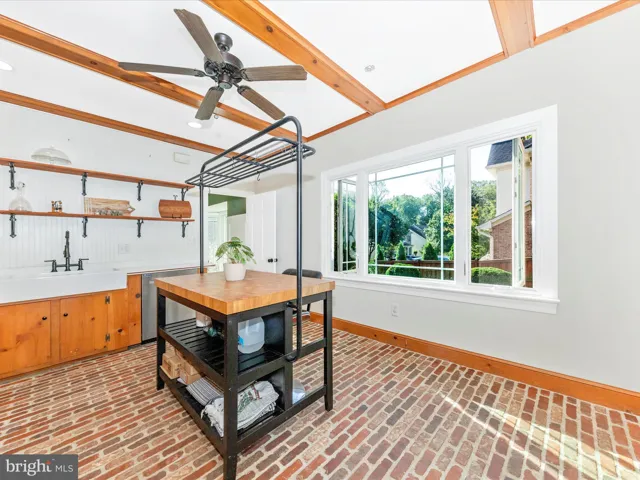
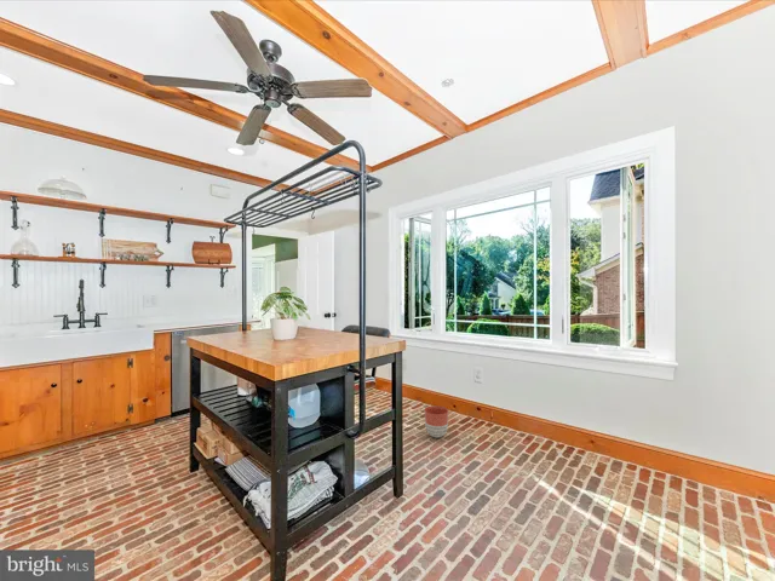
+ planter [424,404,449,438]
